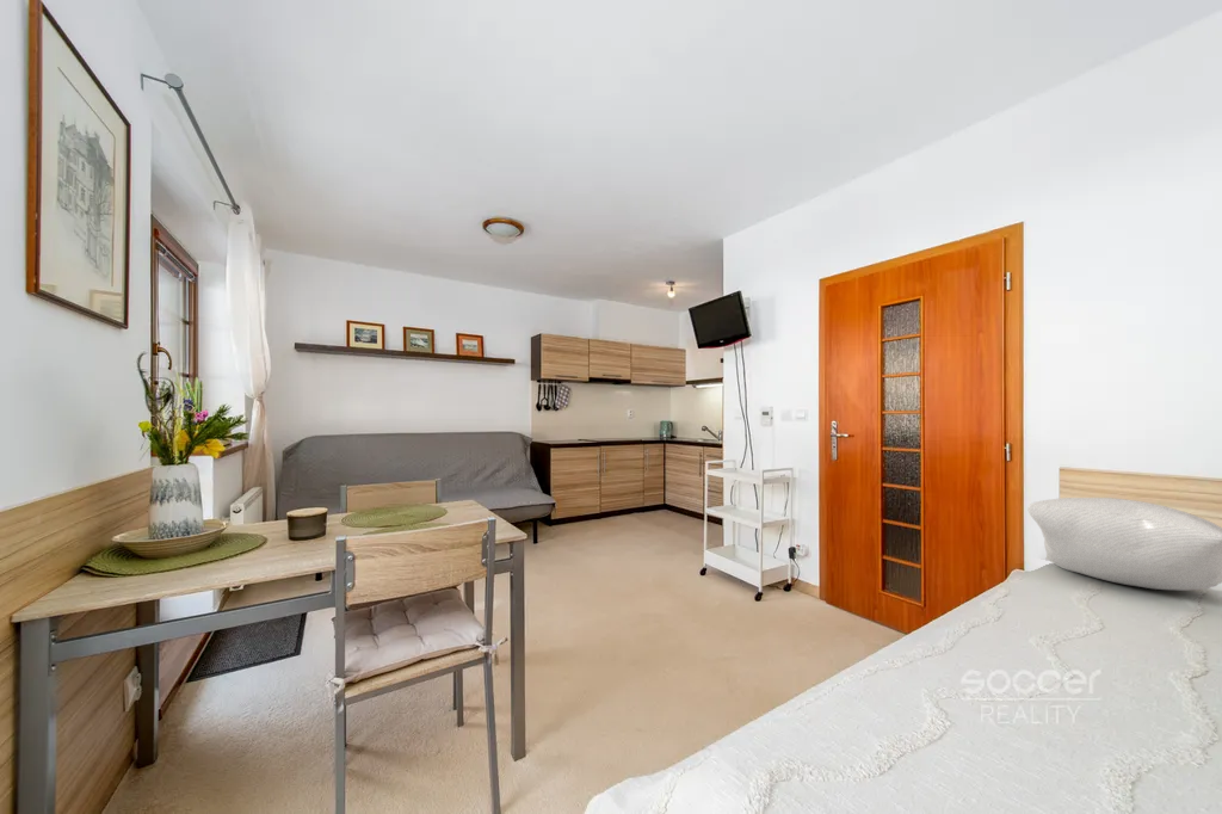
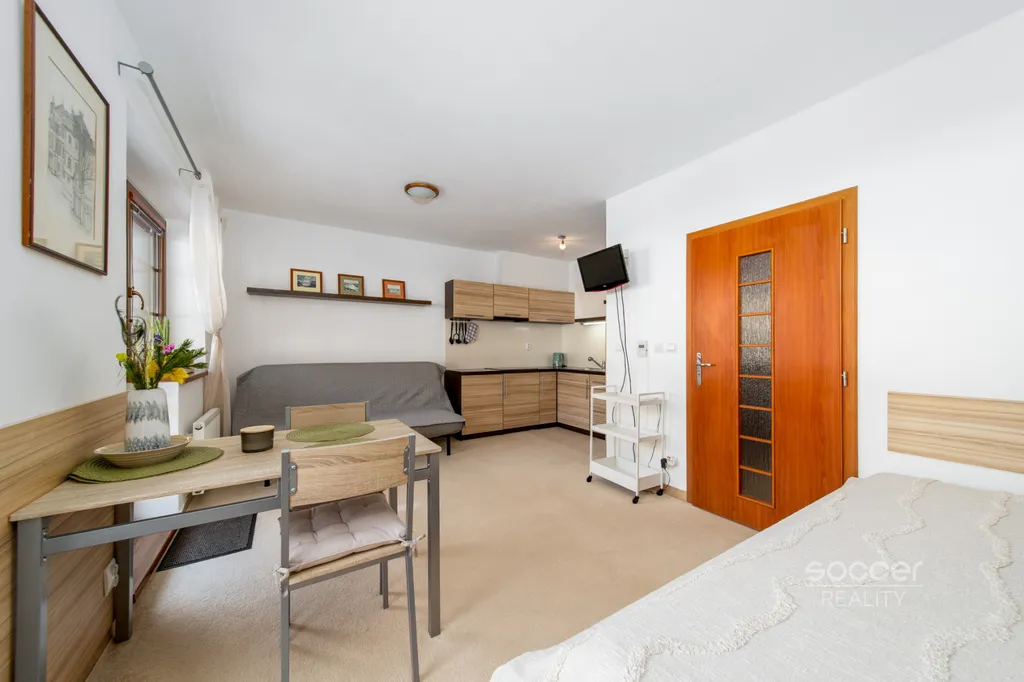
- pillow [1026,497,1222,591]
